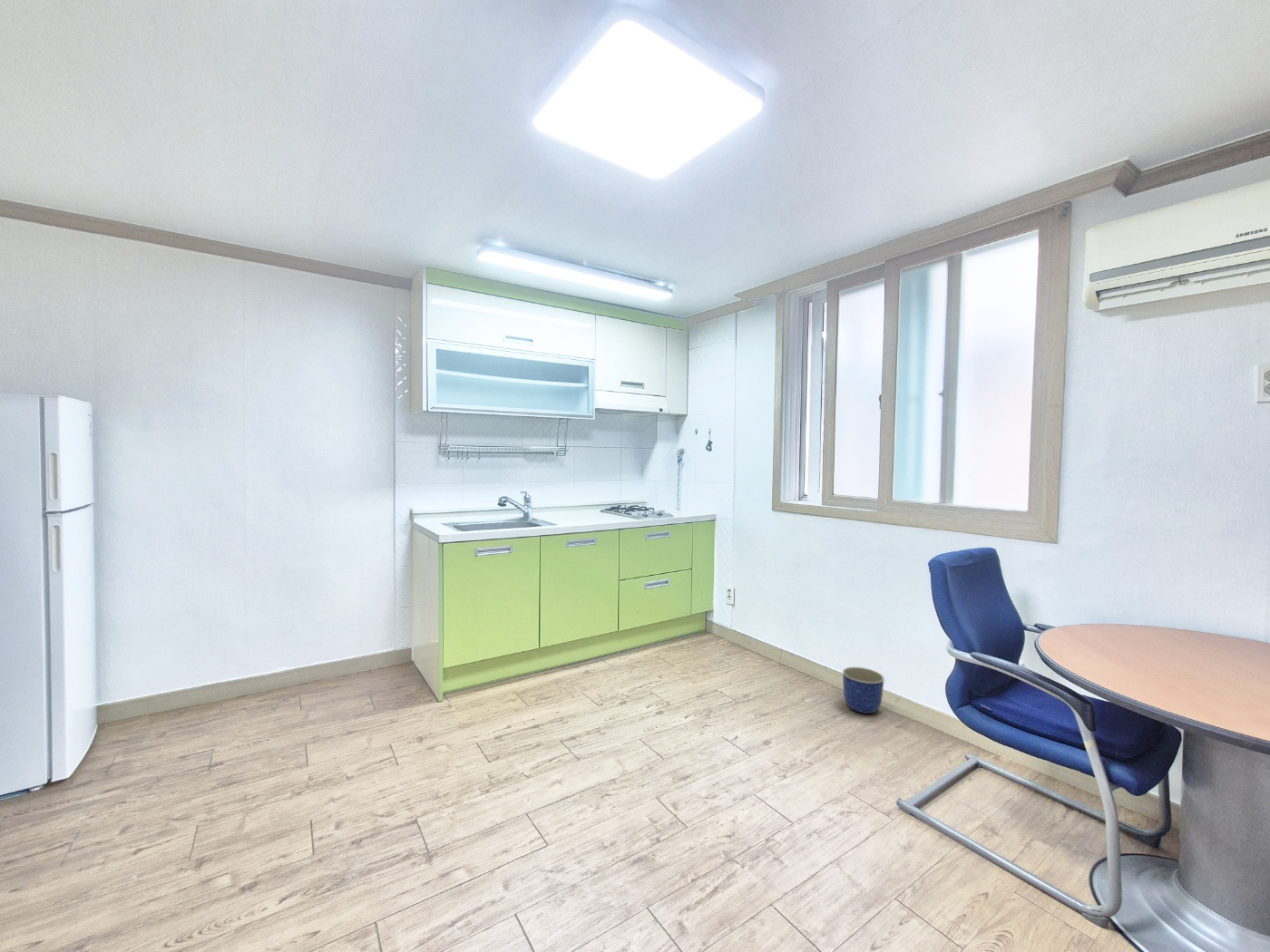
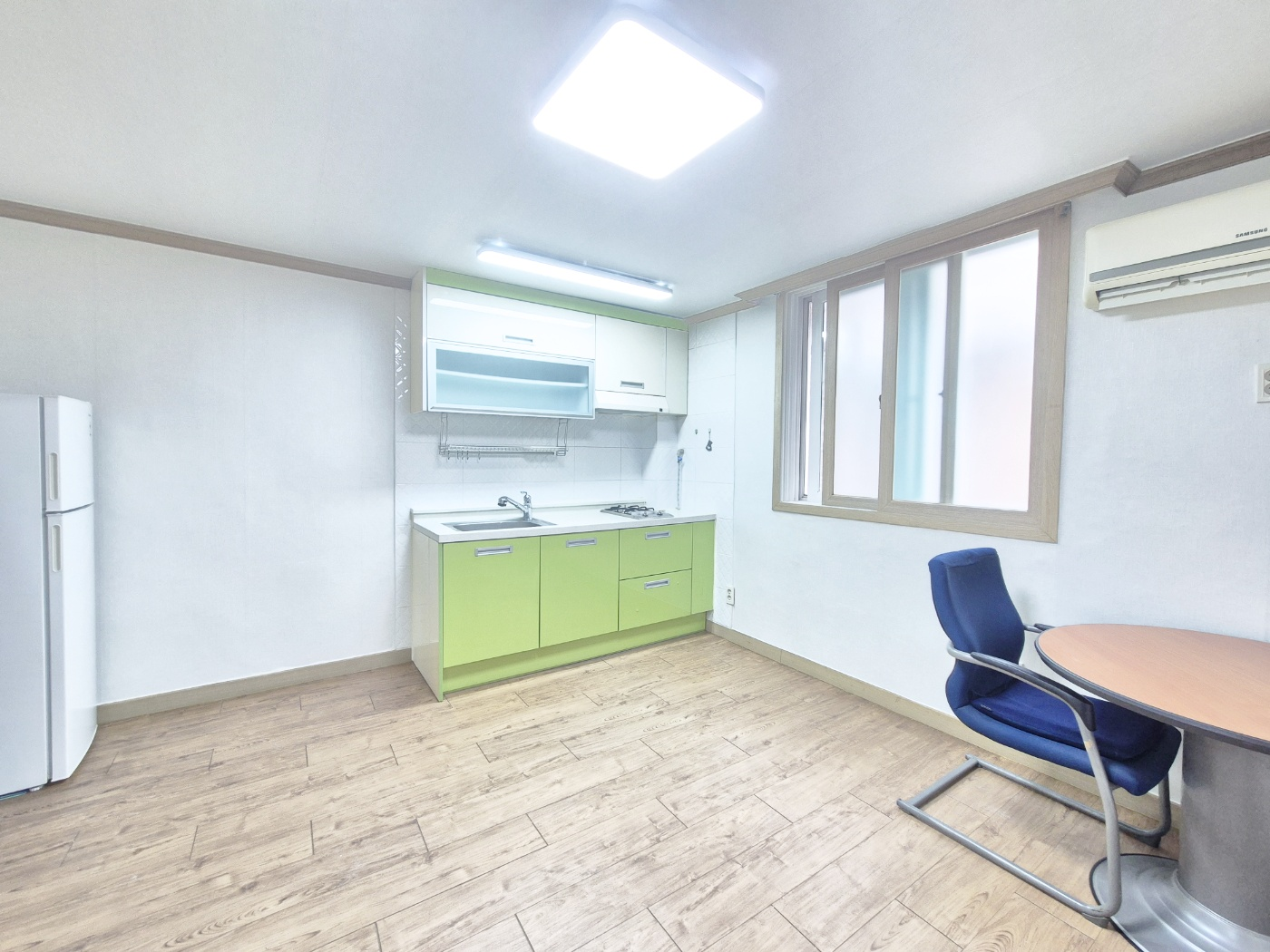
- planter [842,666,885,714]
